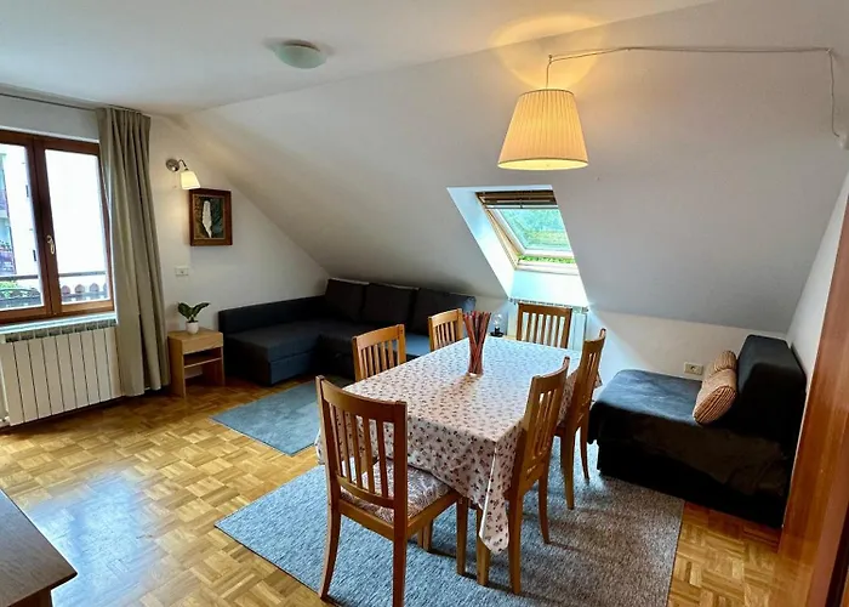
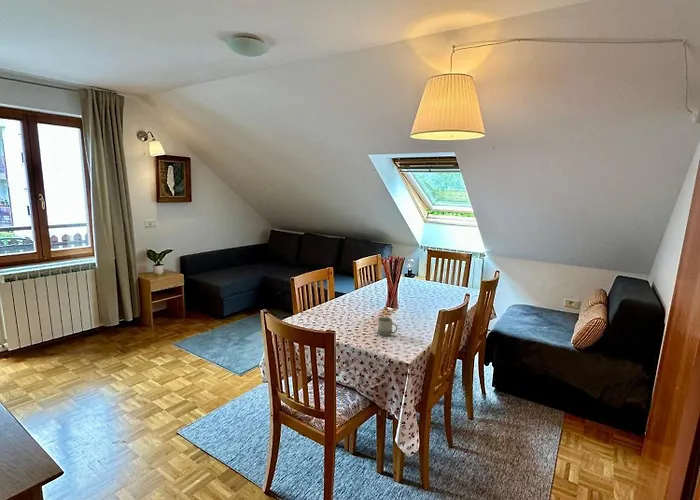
+ cup [377,316,398,337]
